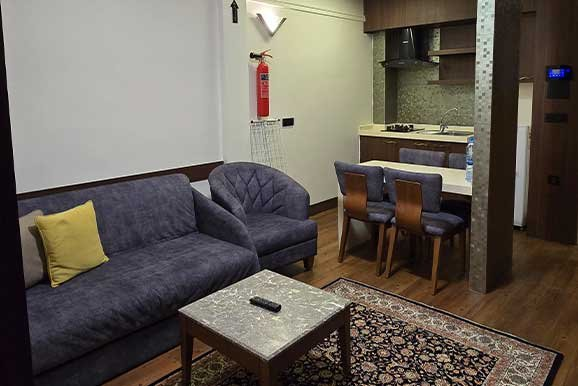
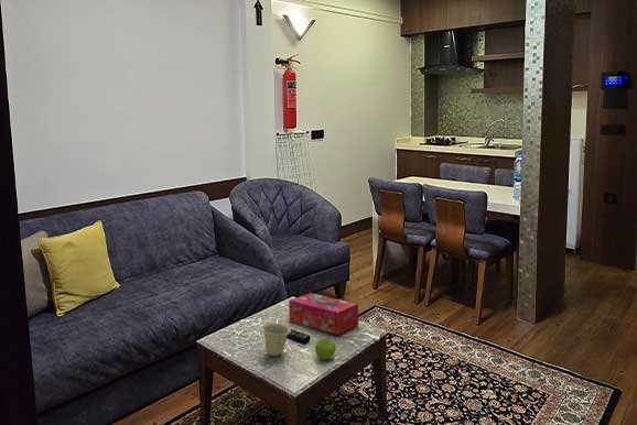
+ fruit [314,338,337,361]
+ tissue box [288,292,359,336]
+ cup [261,322,292,357]
